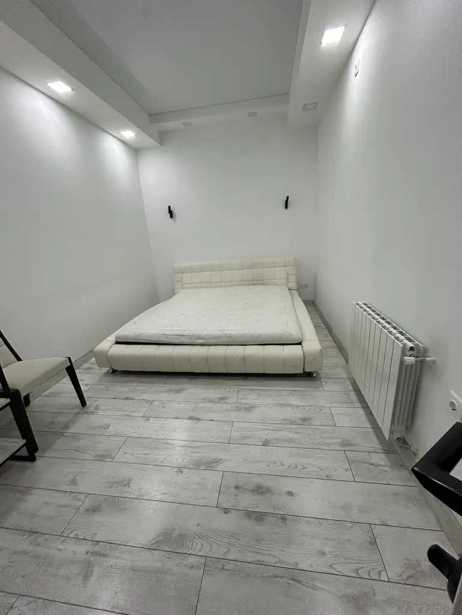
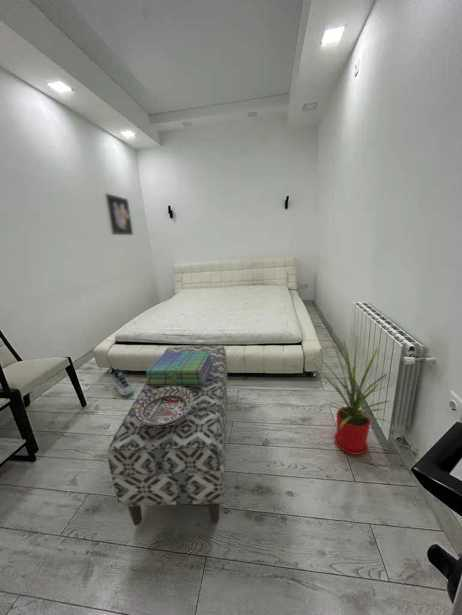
+ decorative bowl [134,386,194,426]
+ bench [107,344,228,527]
+ house plant [312,335,395,456]
+ stack of books [145,351,214,386]
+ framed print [102,192,134,236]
+ sneaker [112,367,135,396]
